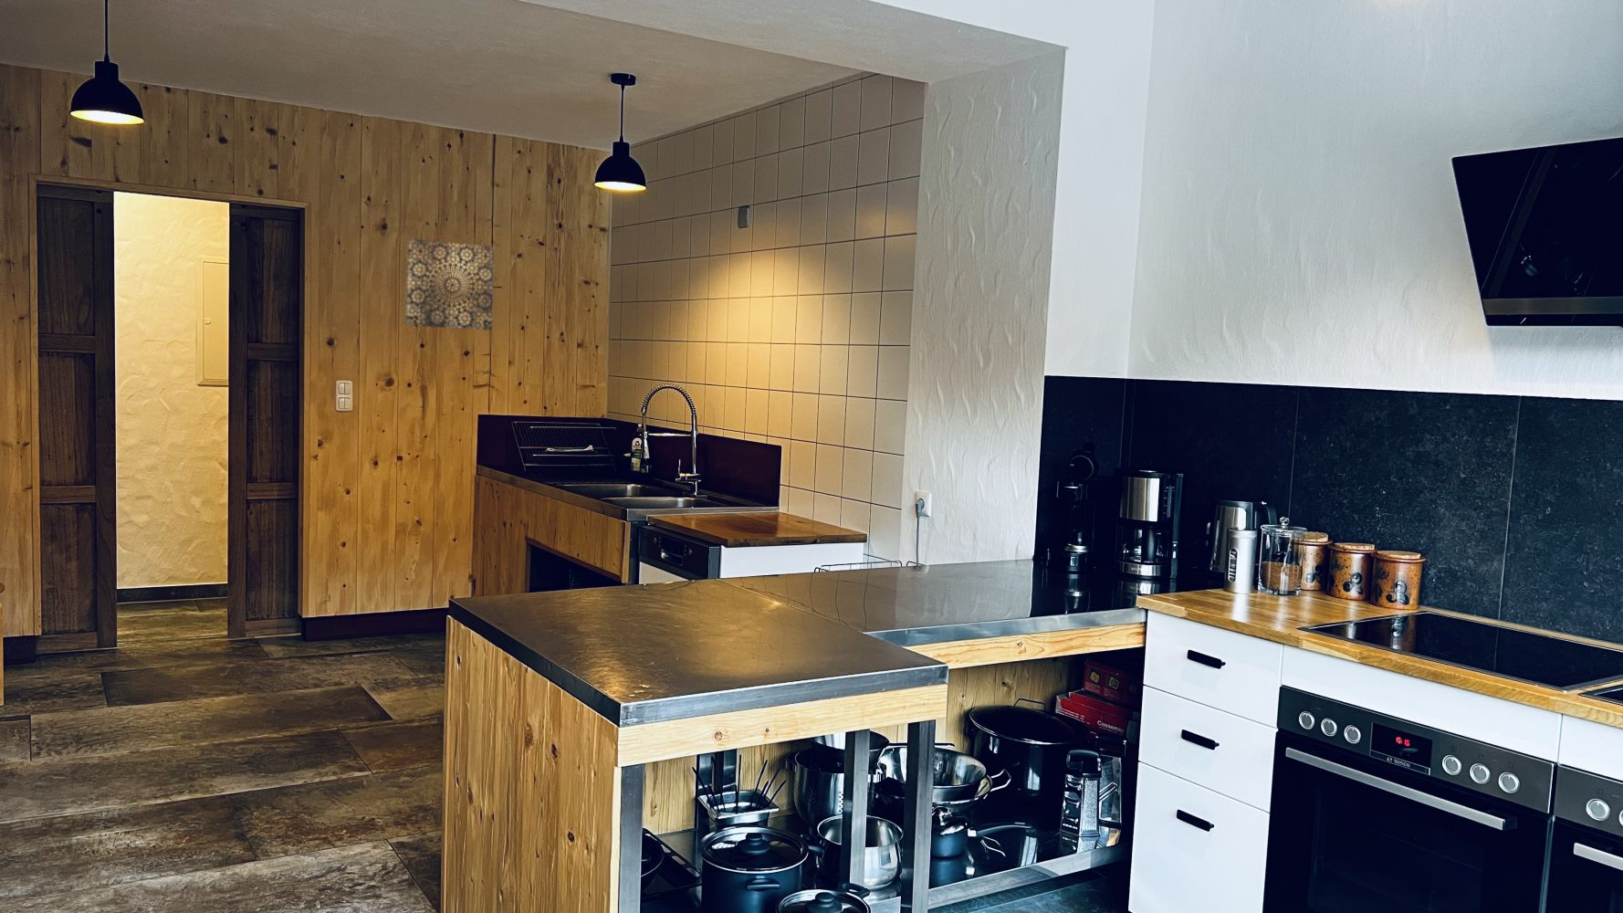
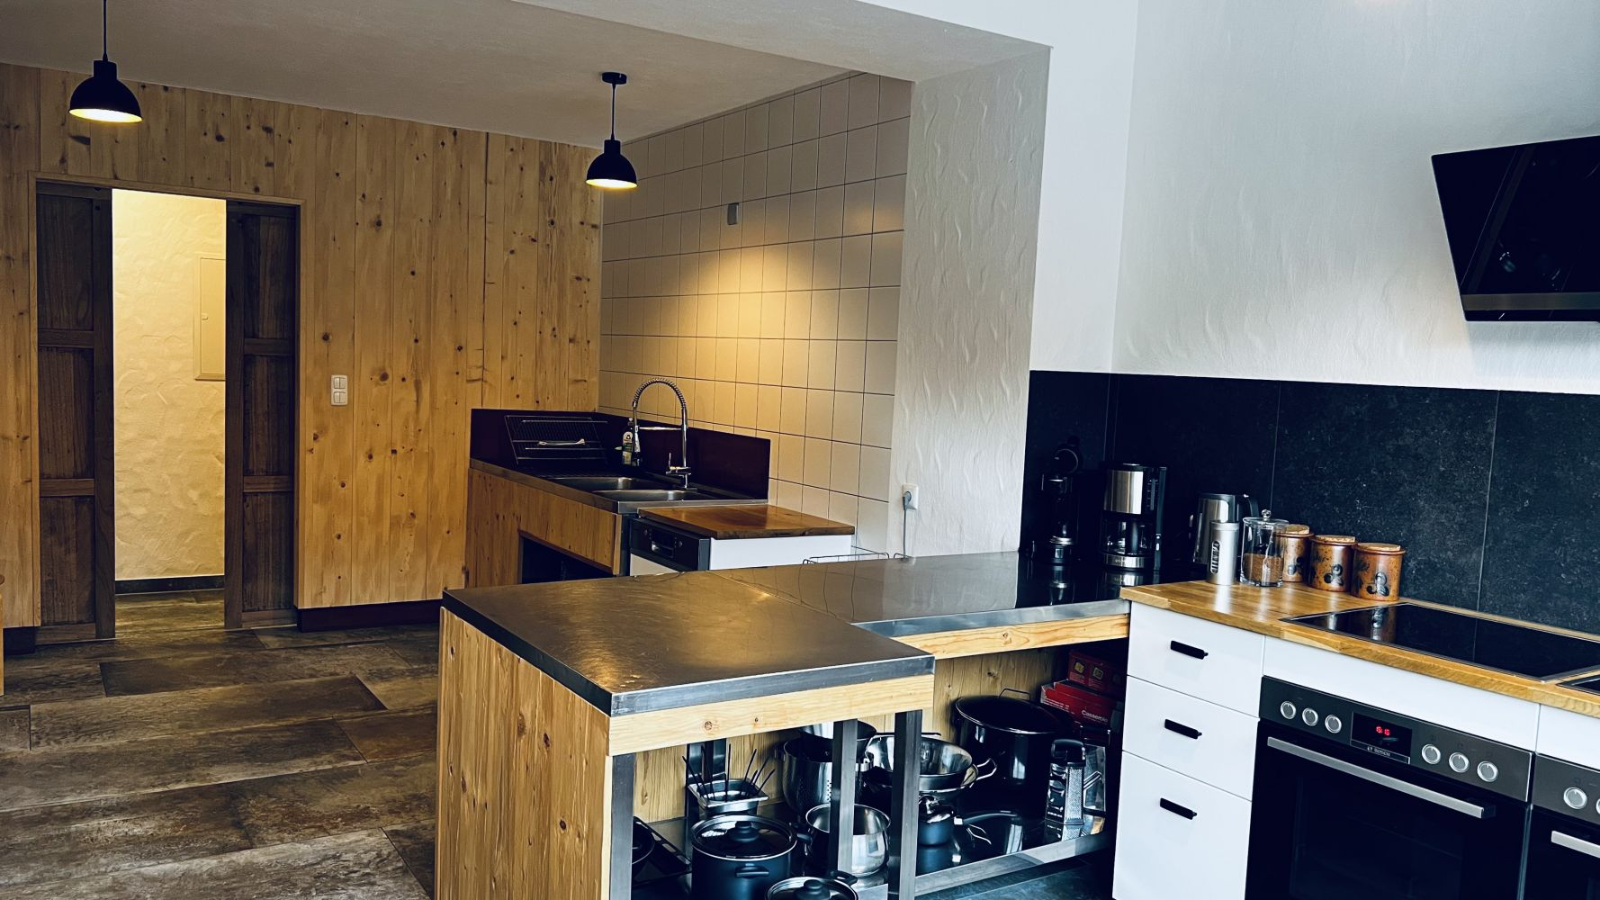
- wall art [405,237,496,331]
